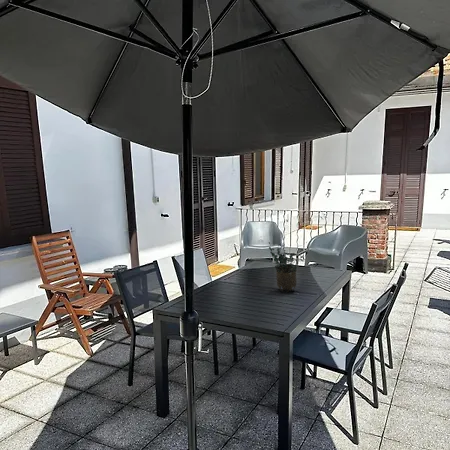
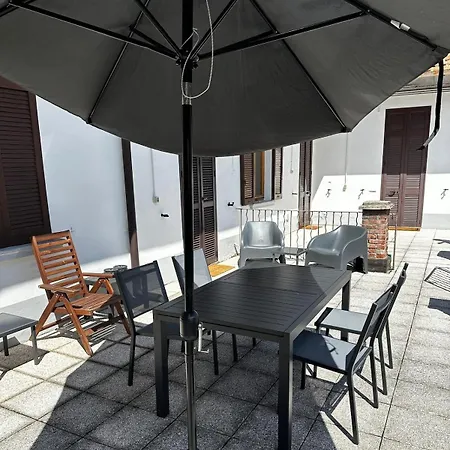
- potted plant [267,241,304,292]
